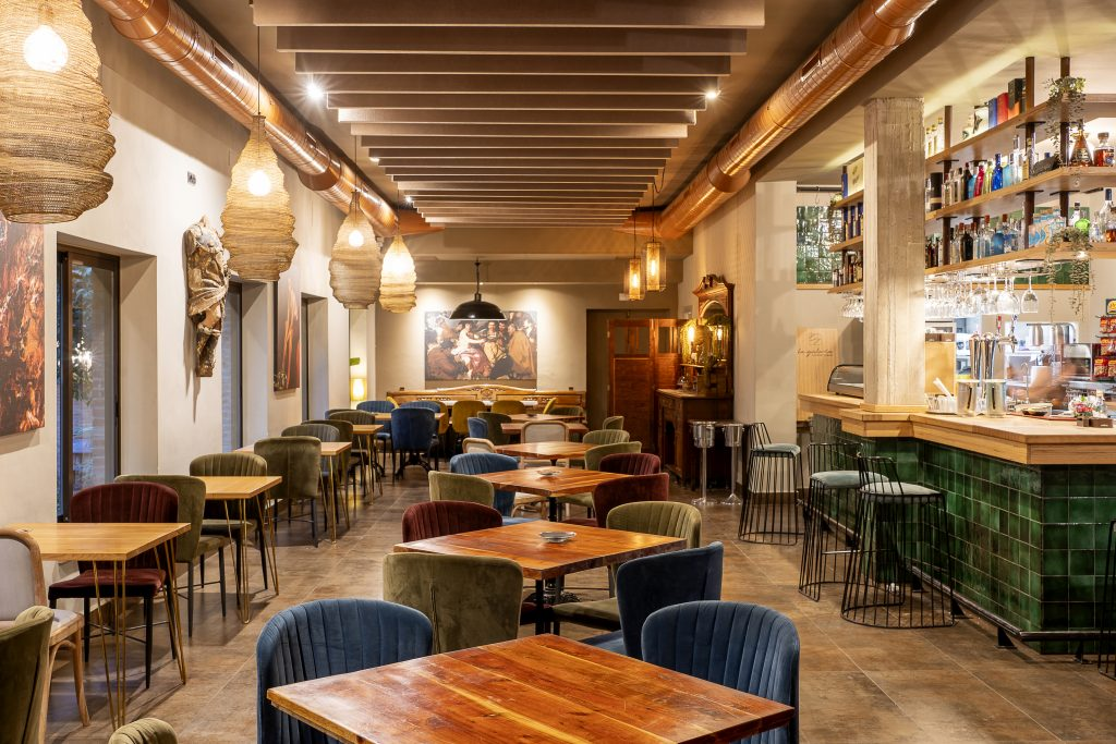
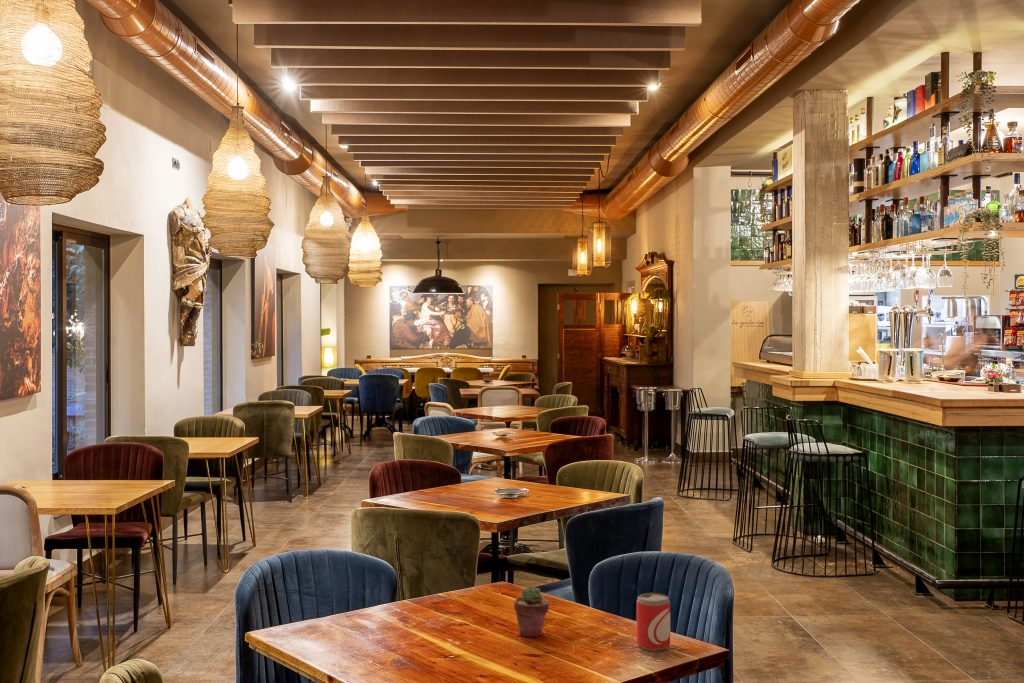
+ beer can [636,591,671,652]
+ potted succulent [513,585,550,638]
